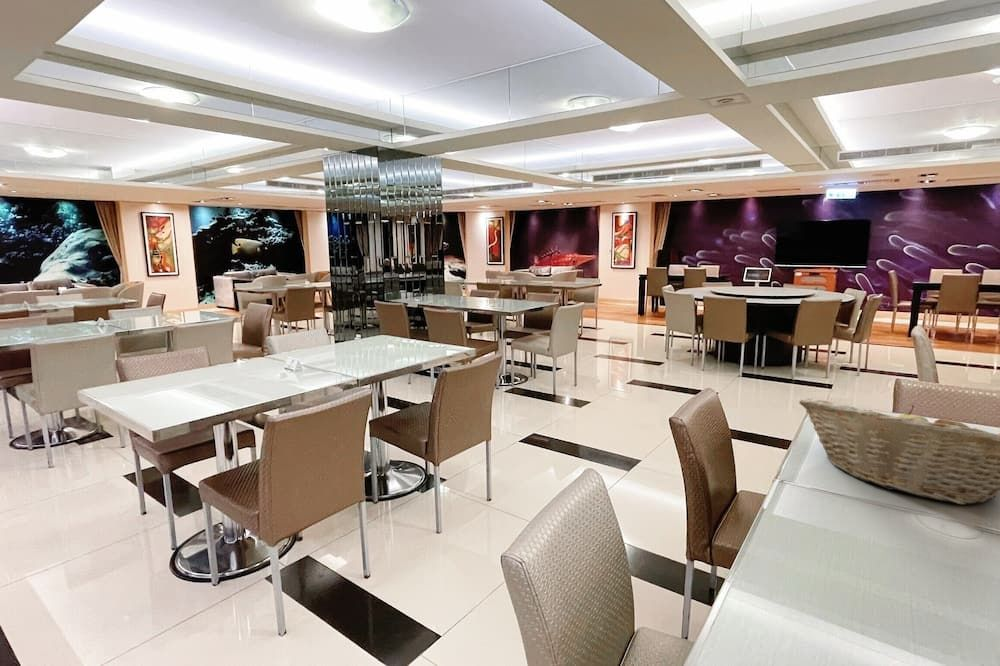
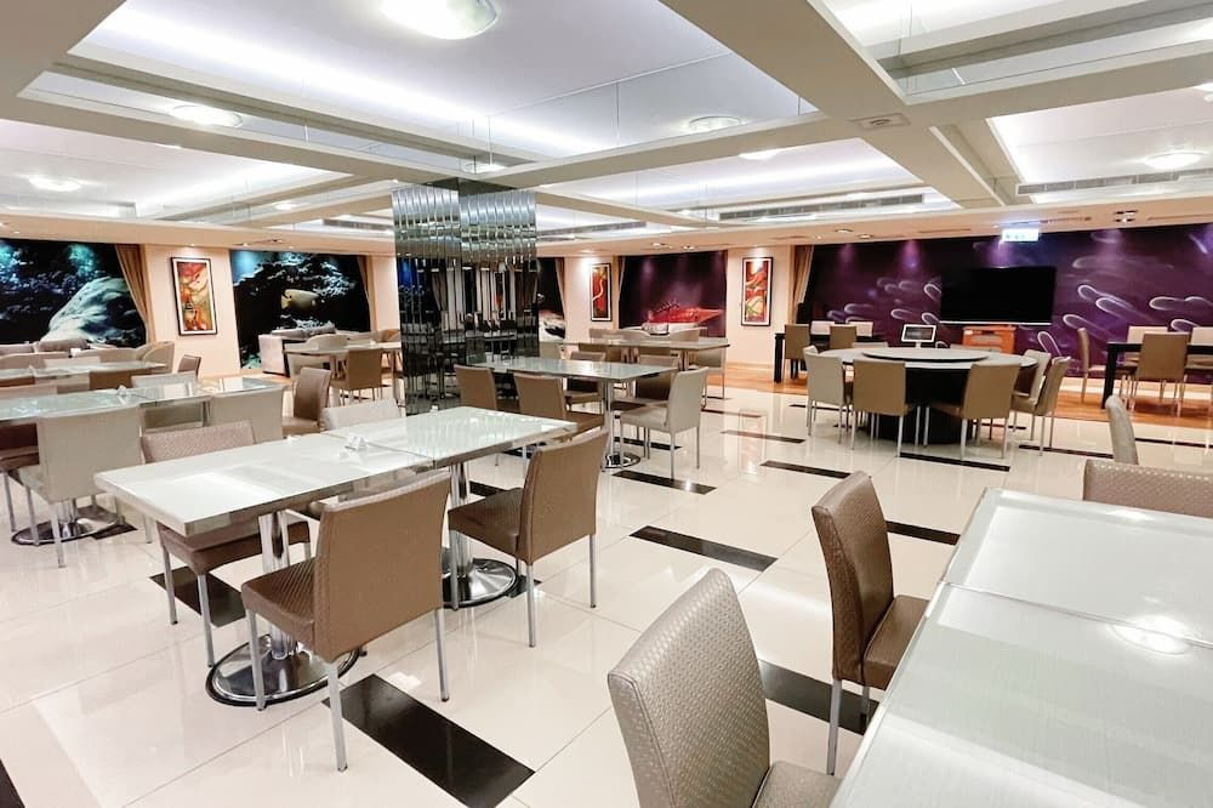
- fruit basket [798,397,1000,506]
